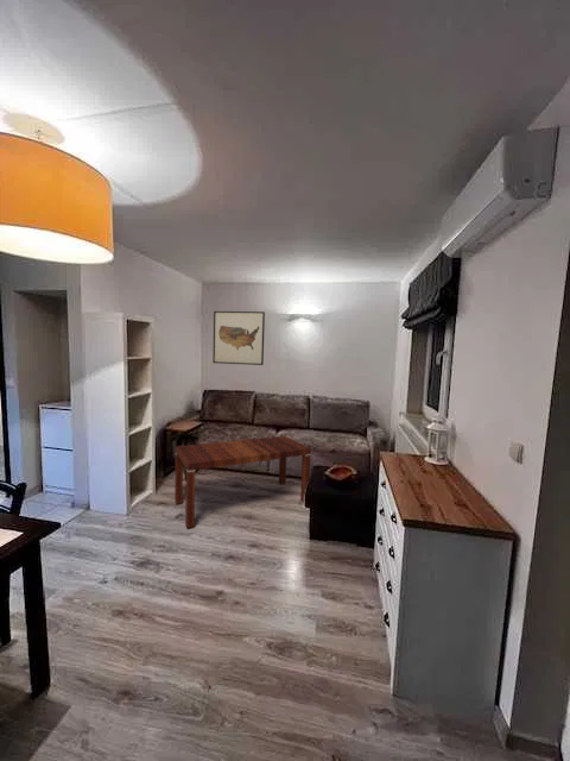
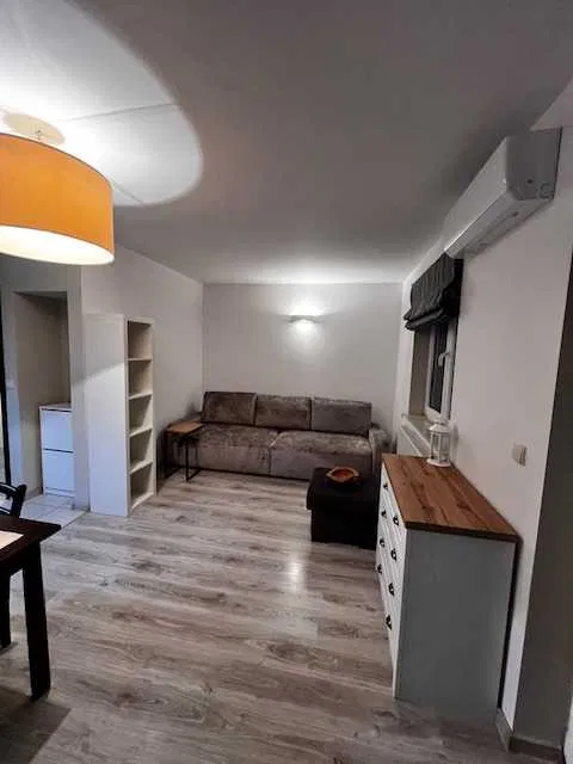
- wall art [211,310,266,366]
- coffee table [173,435,312,529]
